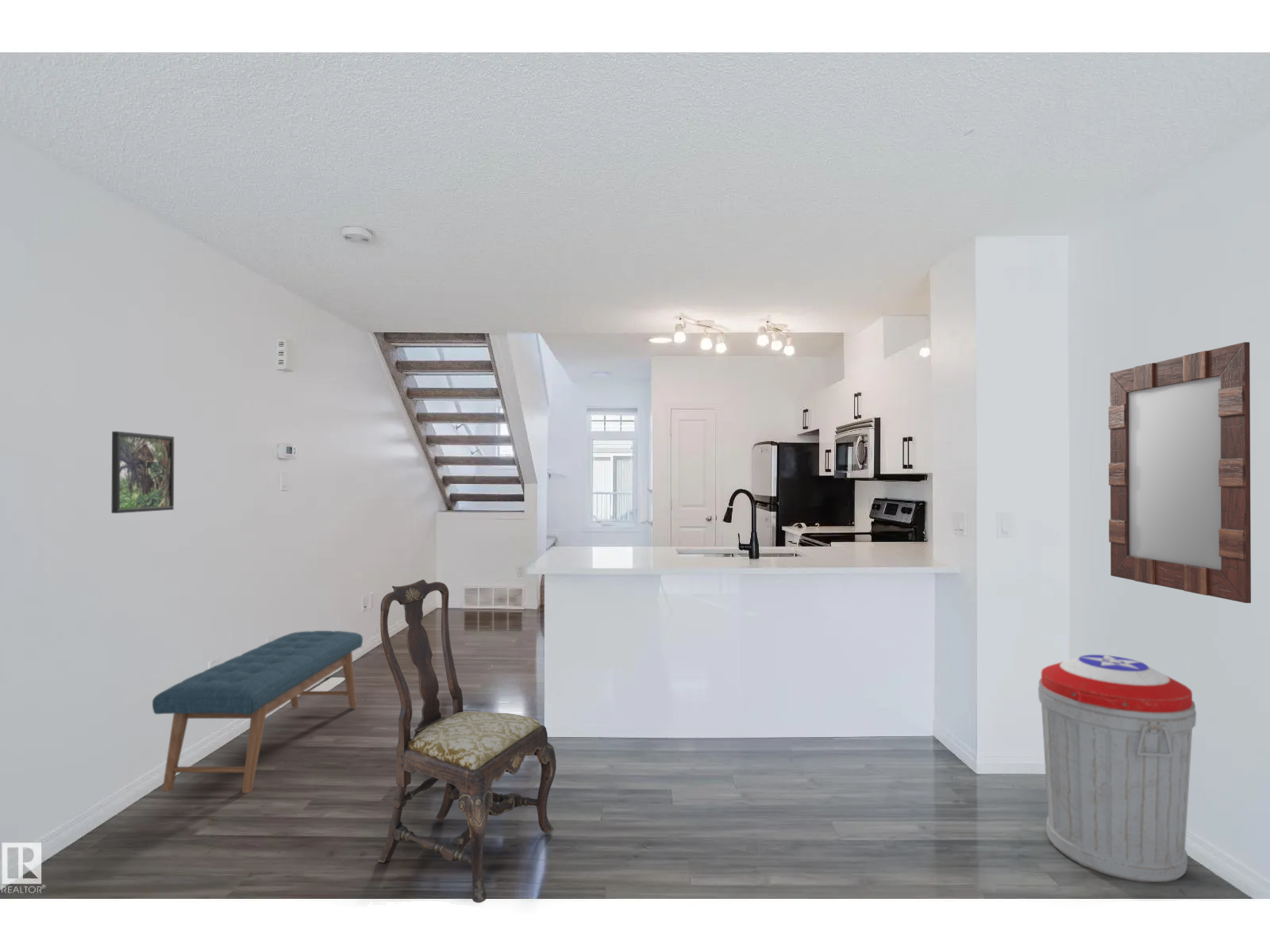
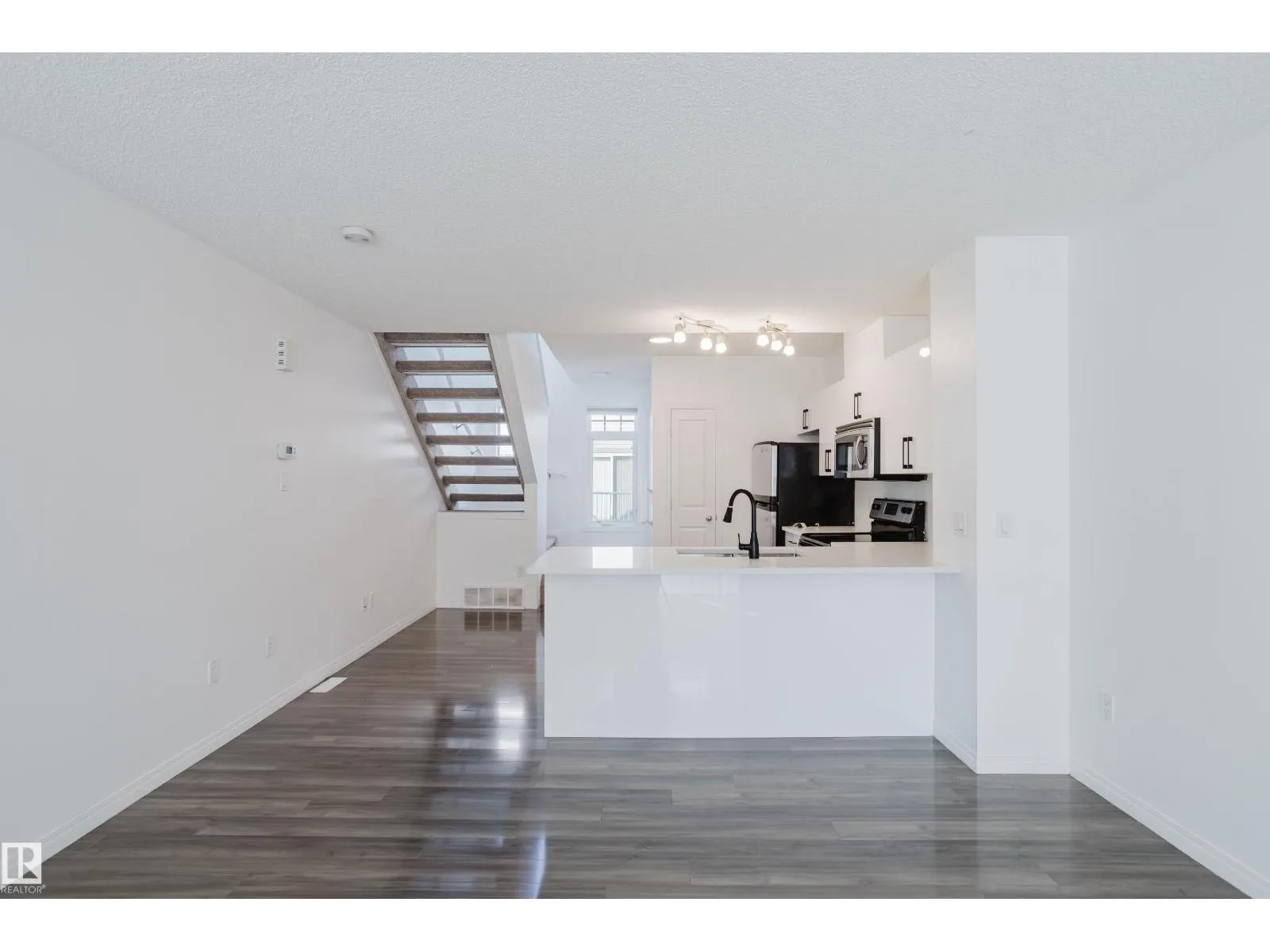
- bench [152,630,364,794]
- dining chair [377,578,557,904]
- trash can [1037,654,1197,883]
- home mirror [1108,341,1252,604]
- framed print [110,431,175,514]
